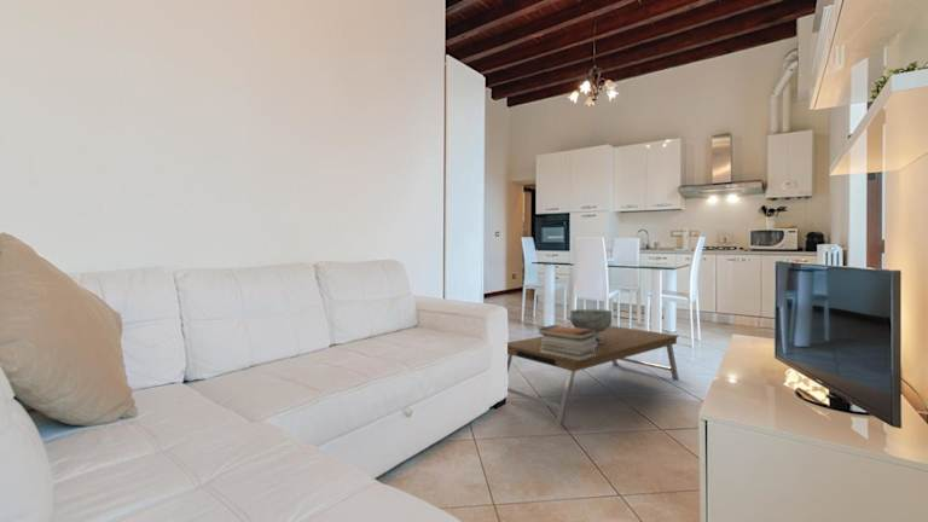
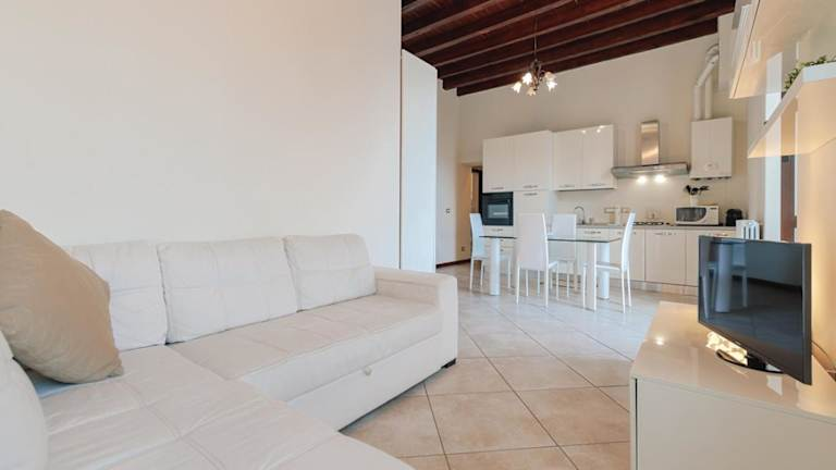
- coffee table [506,325,680,428]
- book stack [536,324,597,360]
- decorative bowl [569,308,614,343]
